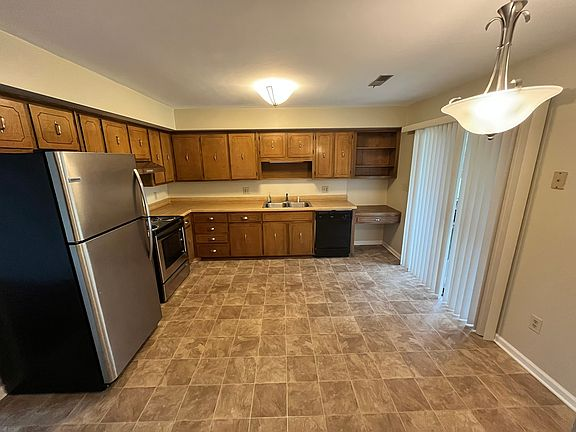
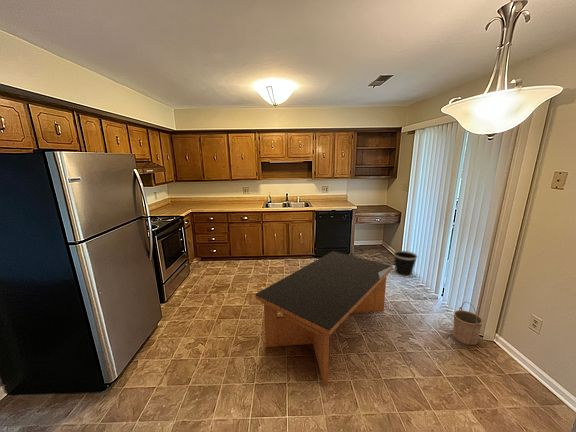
+ bucket [452,301,484,346]
+ wastebasket [392,250,418,278]
+ coffee table [254,251,394,386]
